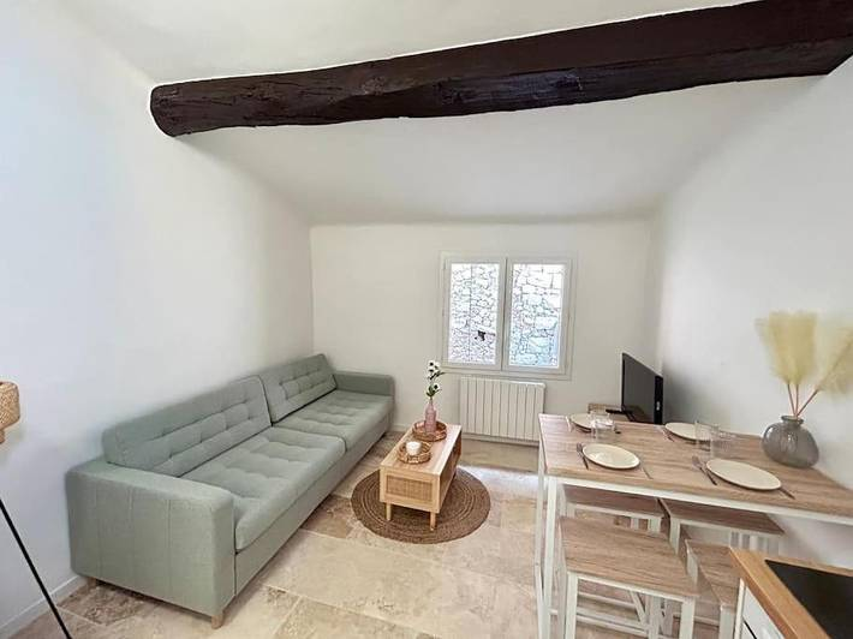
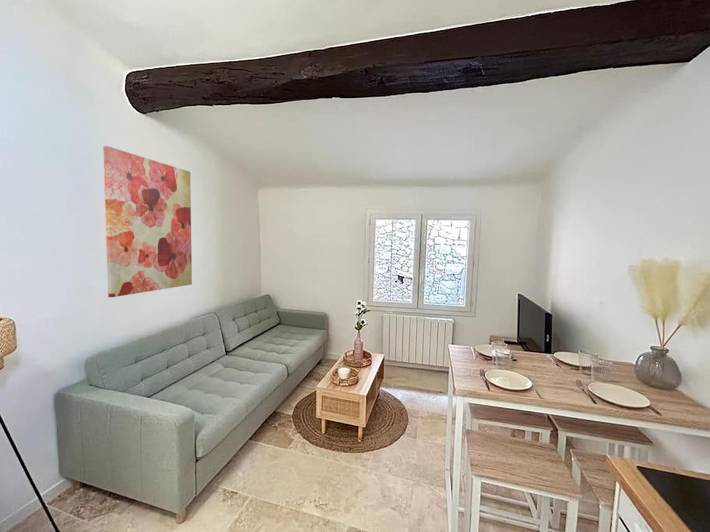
+ wall art [102,145,193,298]
